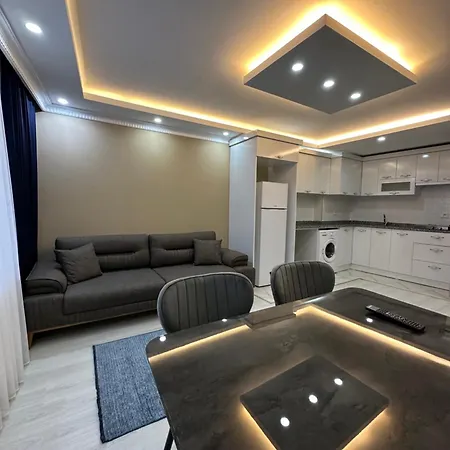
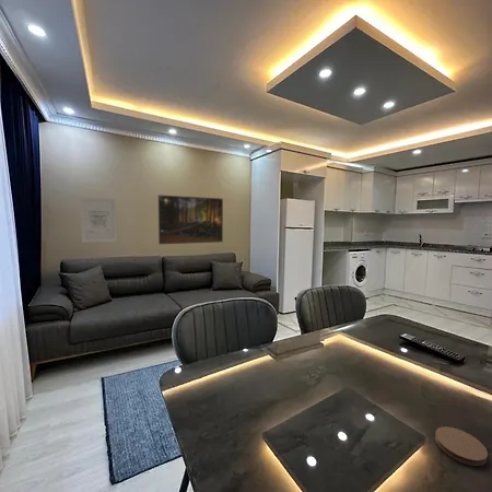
+ wall art [79,196,118,244]
+ coaster [434,425,489,467]
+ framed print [157,194,224,245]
